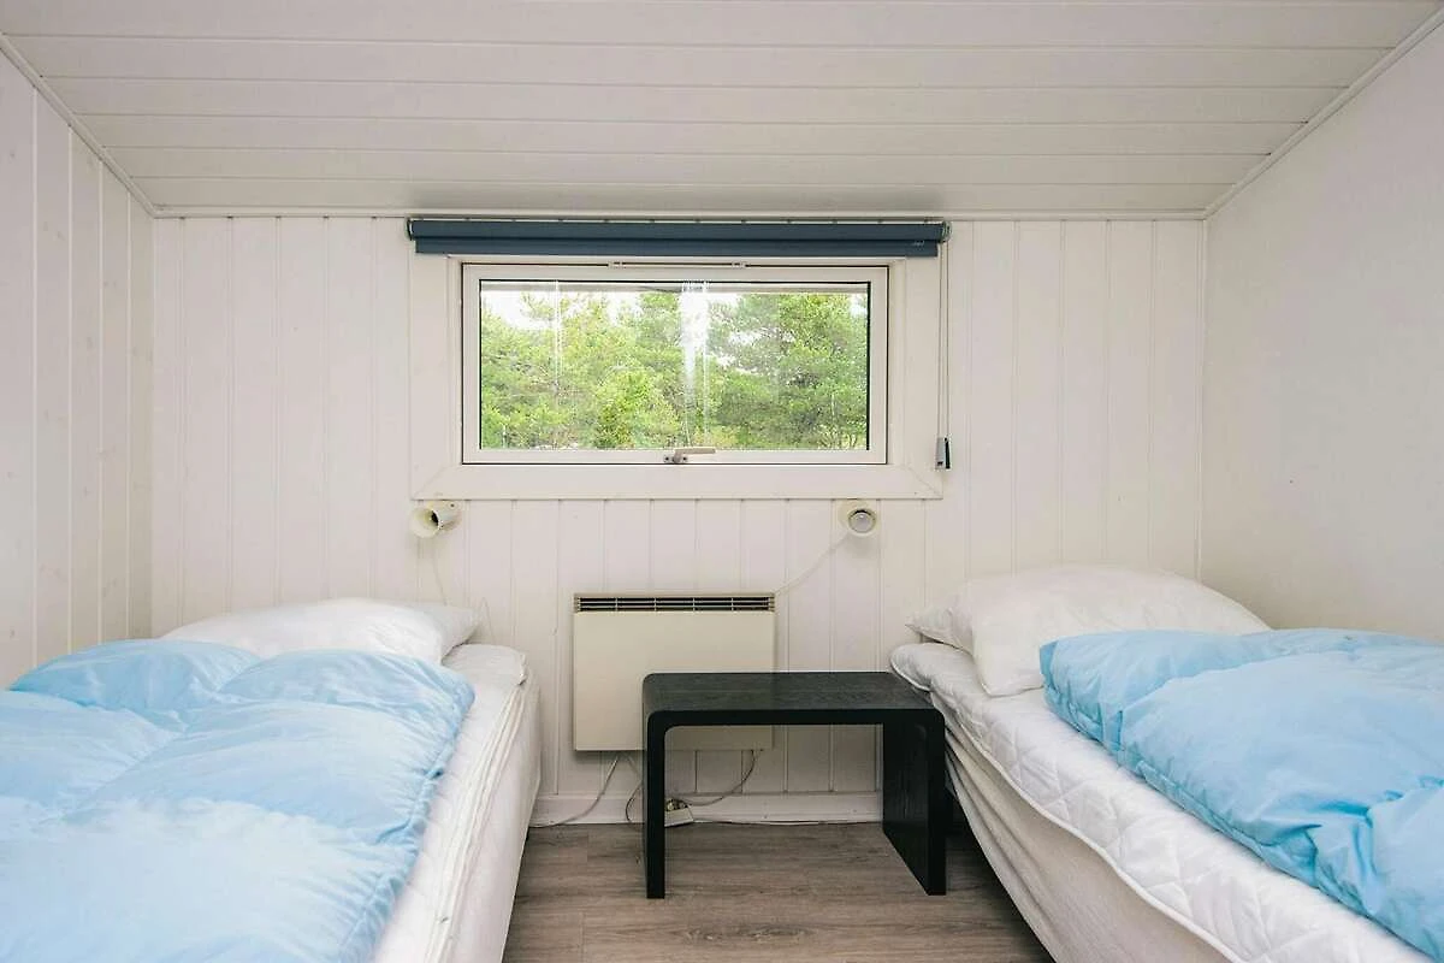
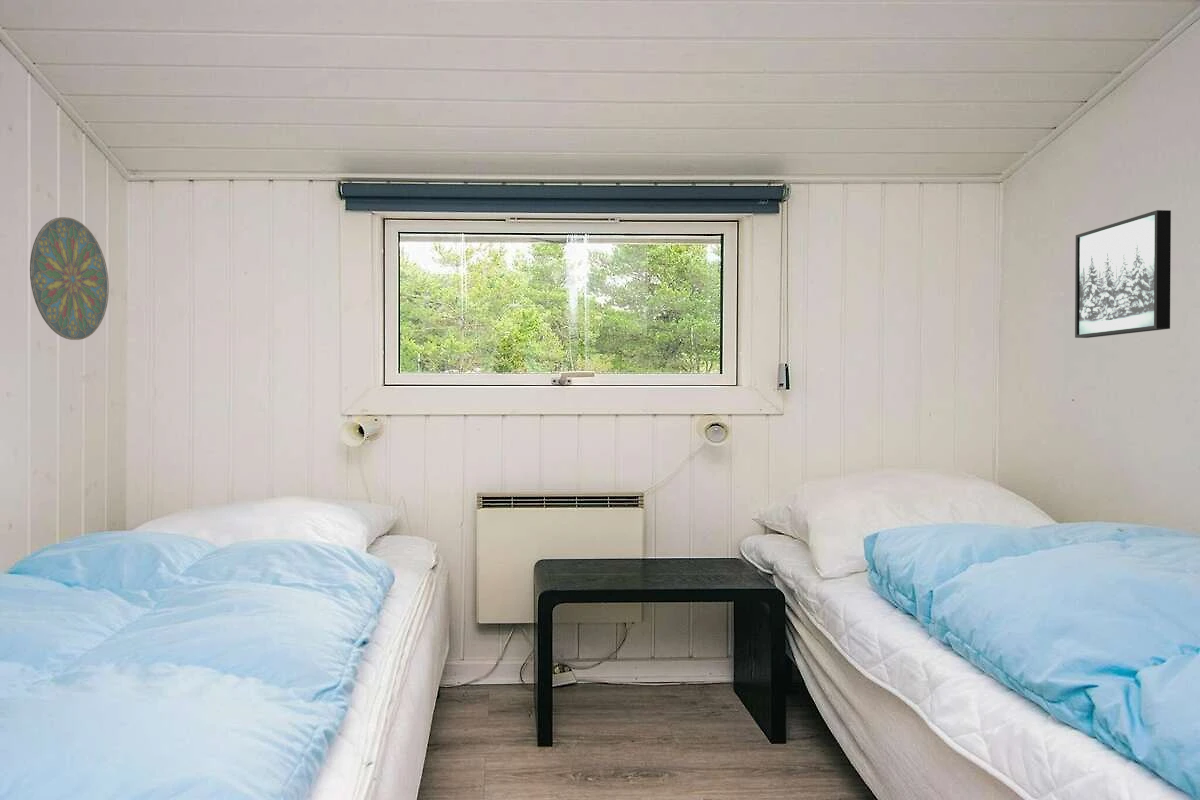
+ wall art [1074,209,1172,339]
+ decorative plate [29,216,110,341]
